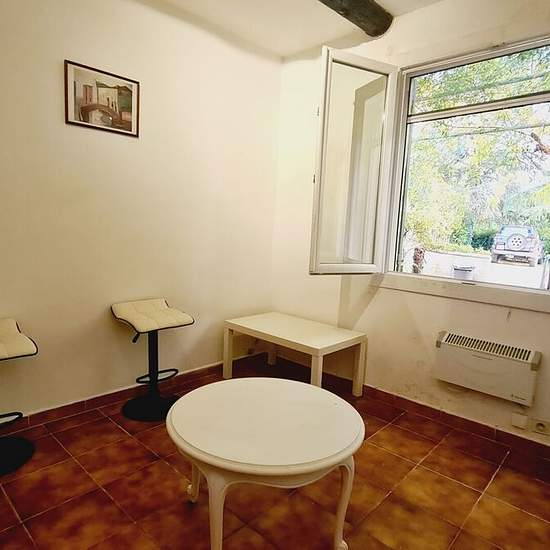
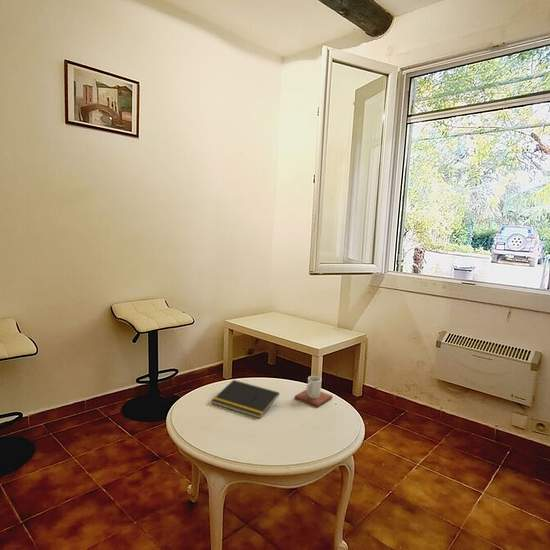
+ notepad [210,379,280,419]
+ mug [294,375,333,408]
